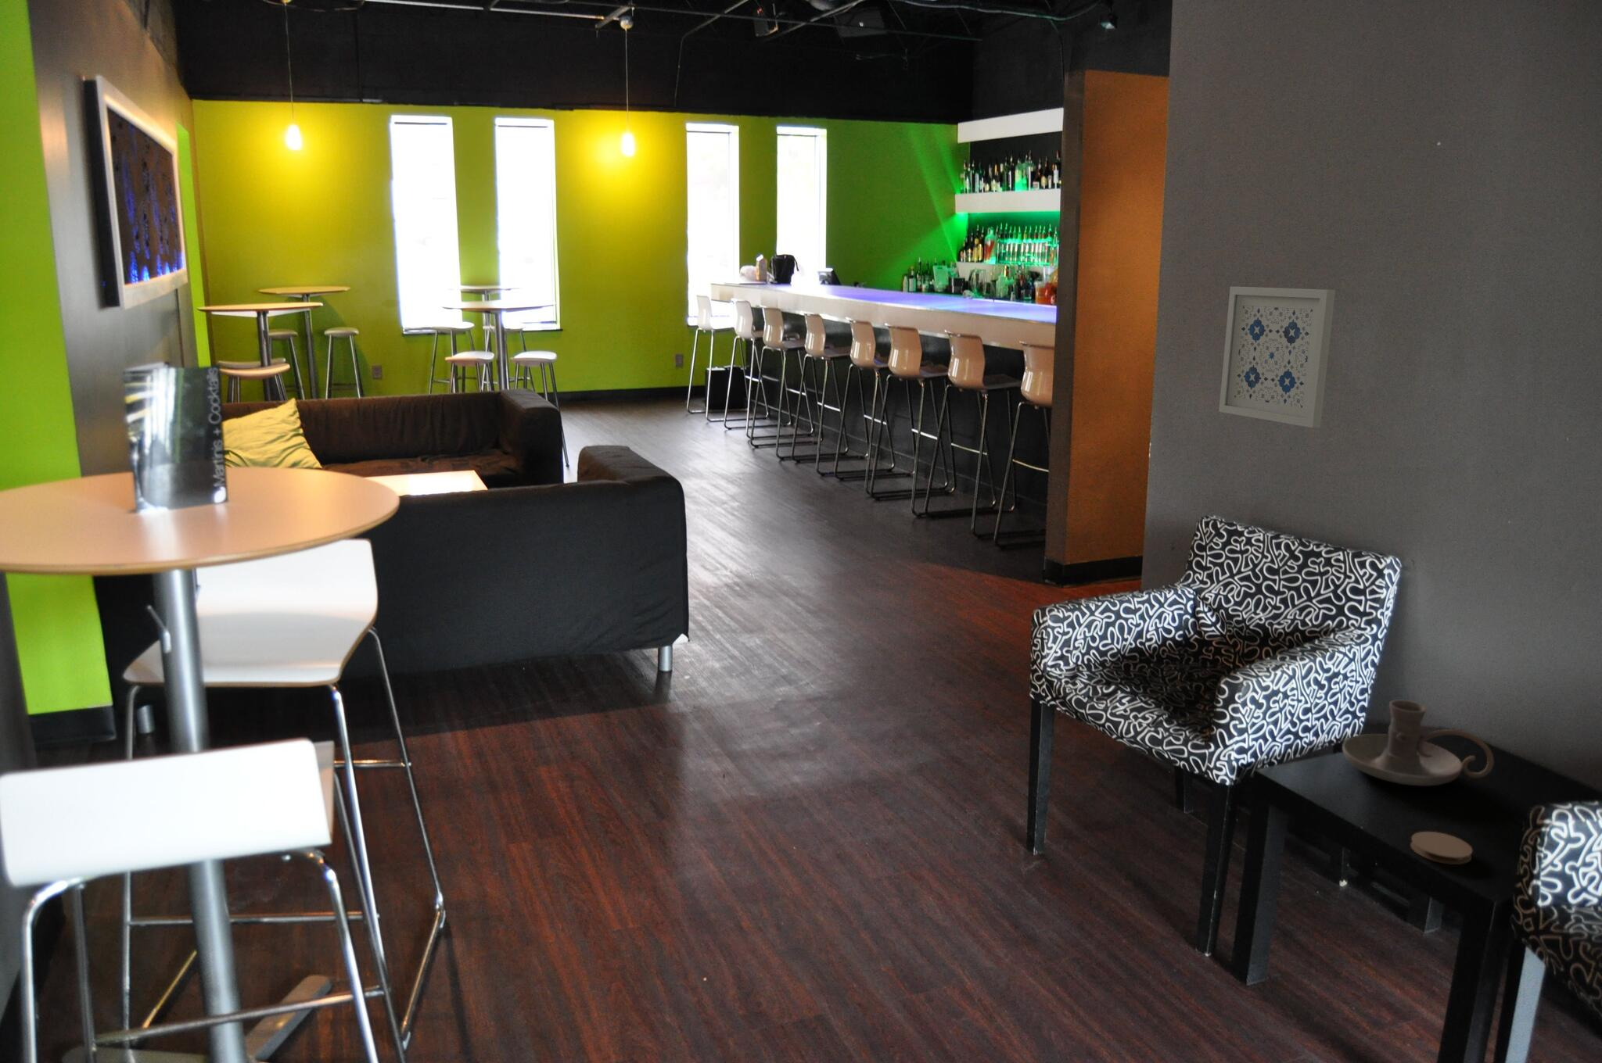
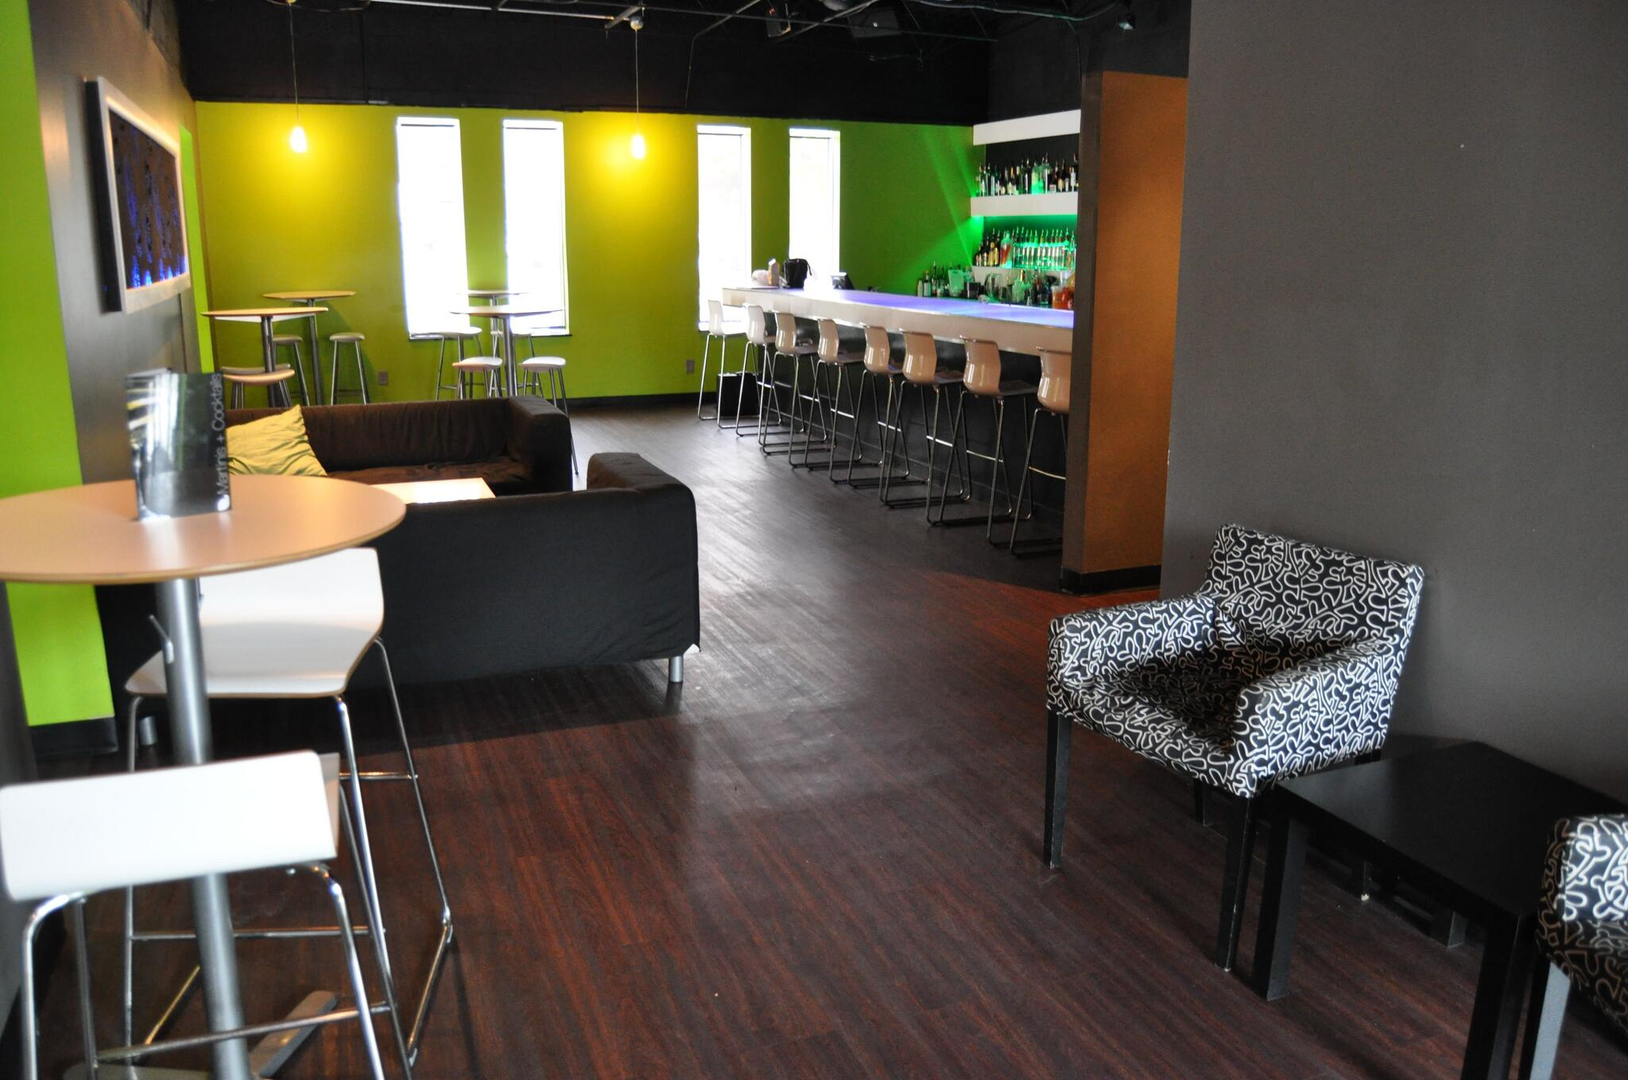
- candle holder [1341,700,1495,787]
- coaster [1410,830,1474,865]
- wall art [1218,286,1336,428]
